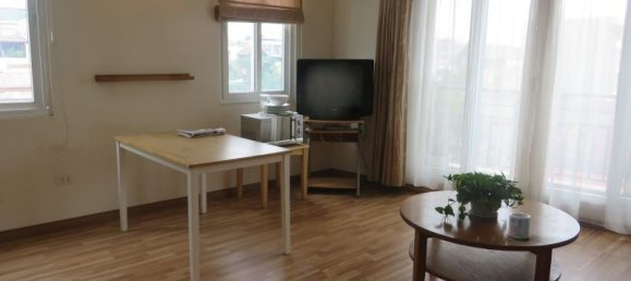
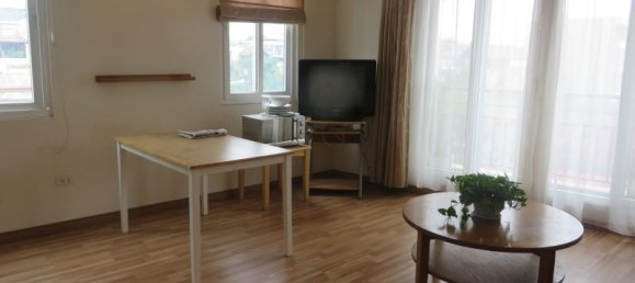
- mug [507,211,532,241]
